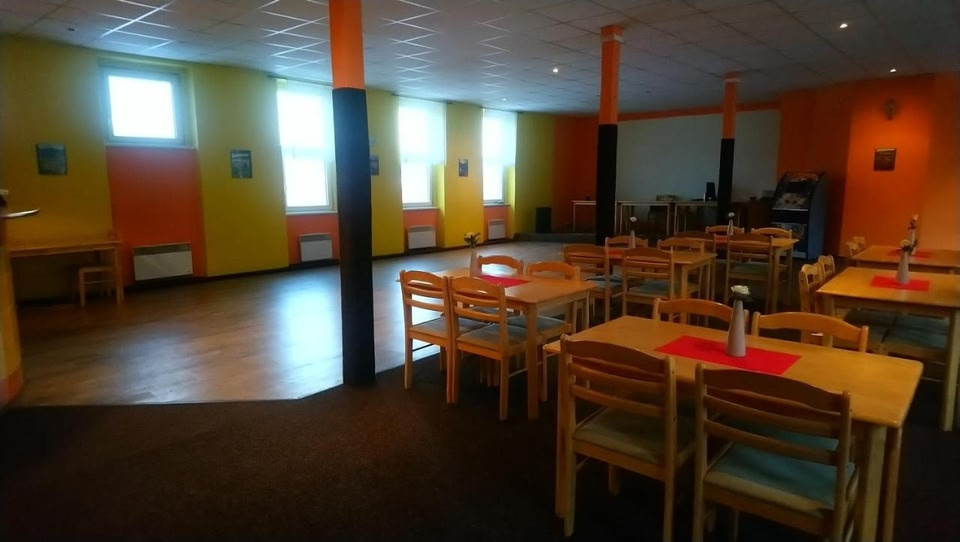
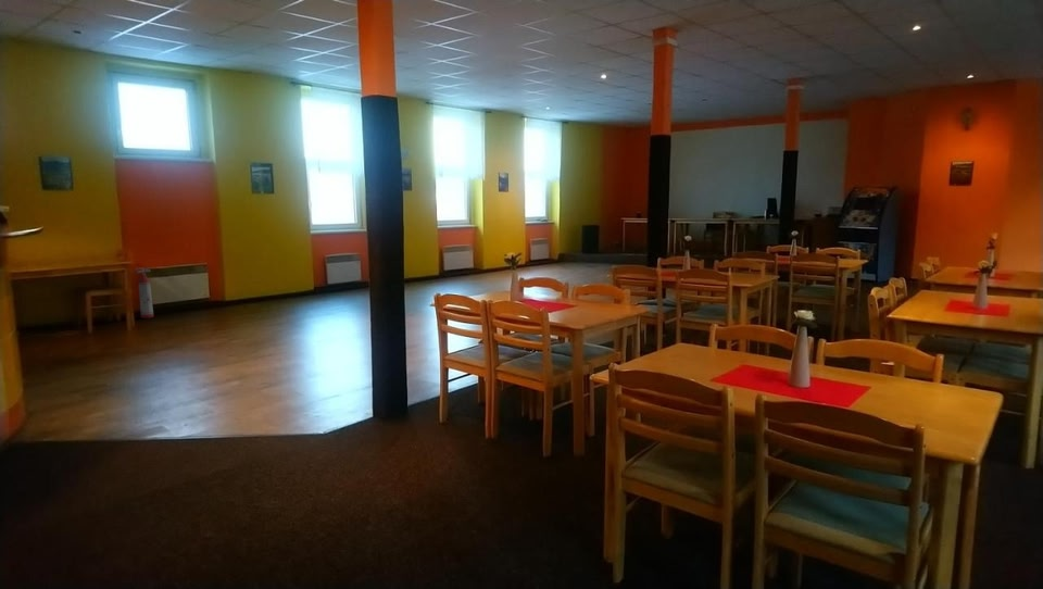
+ fire extinguisher [135,267,154,319]
